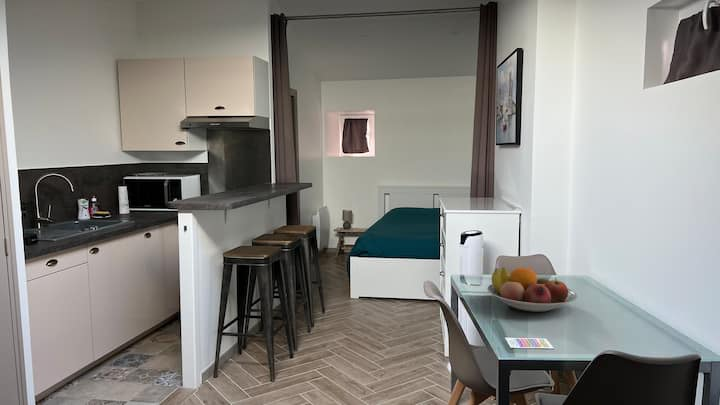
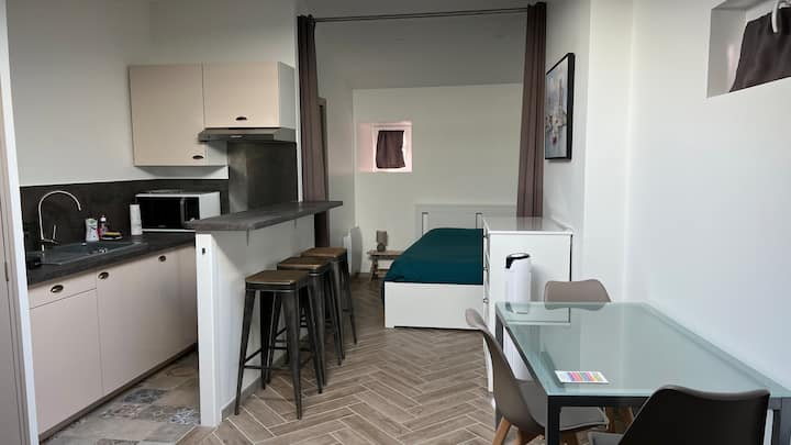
- fruit bowl [486,266,578,313]
